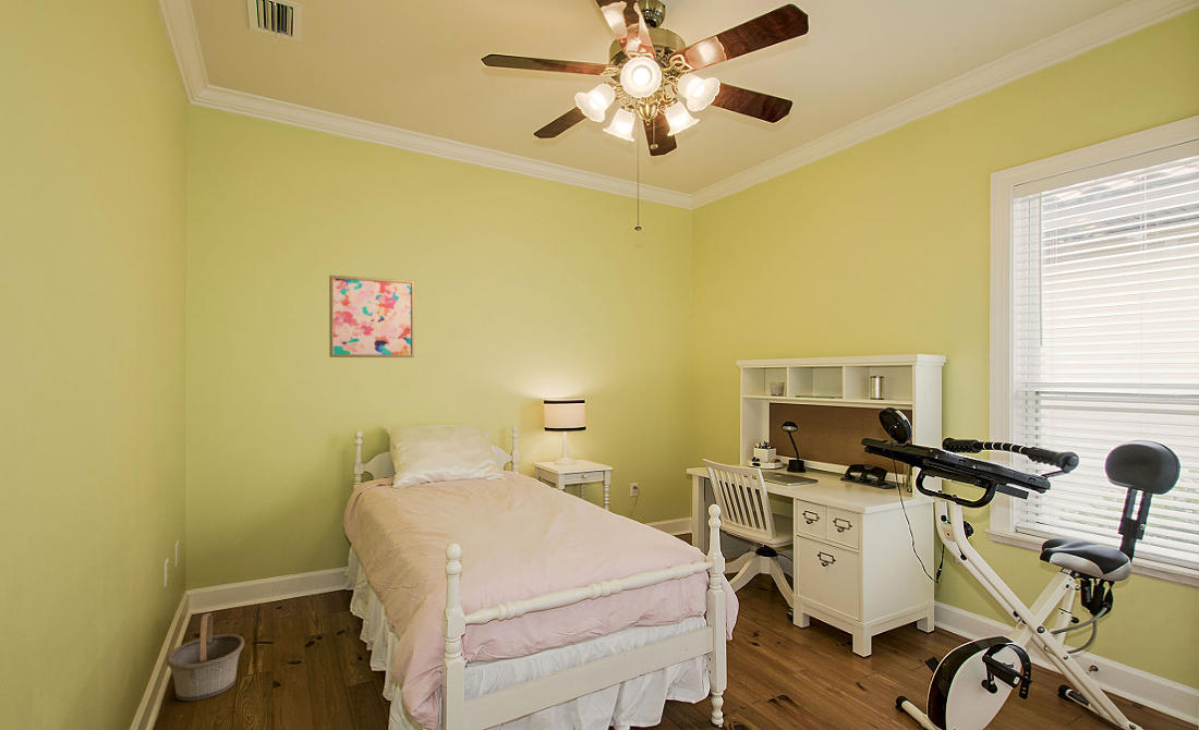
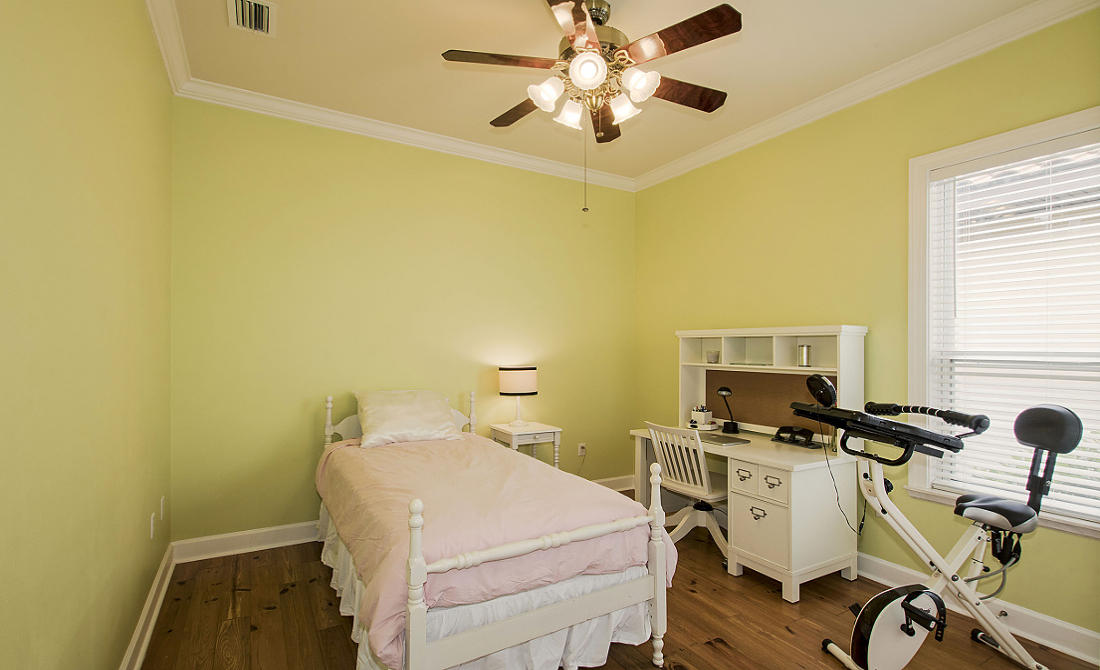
- wall art [328,275,415,358]
- basket [166,612,245,702]
